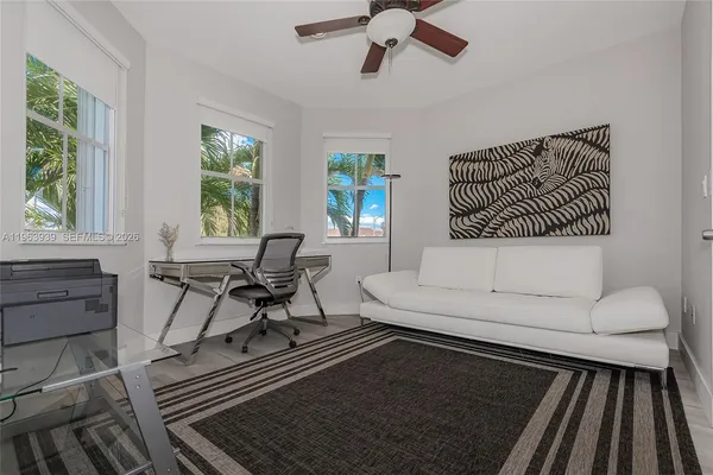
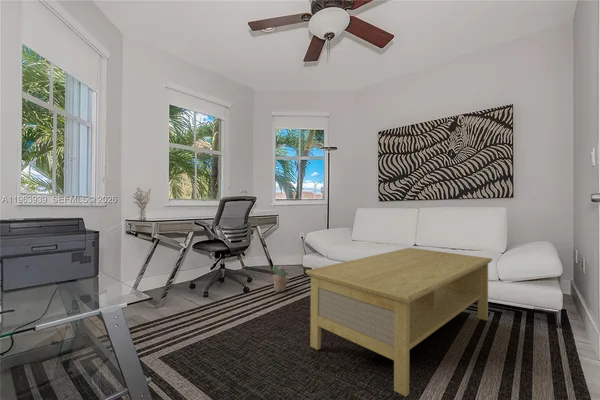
+ decorative plant [272,264,290,293]
+ coffee table [304,247,494,397]
